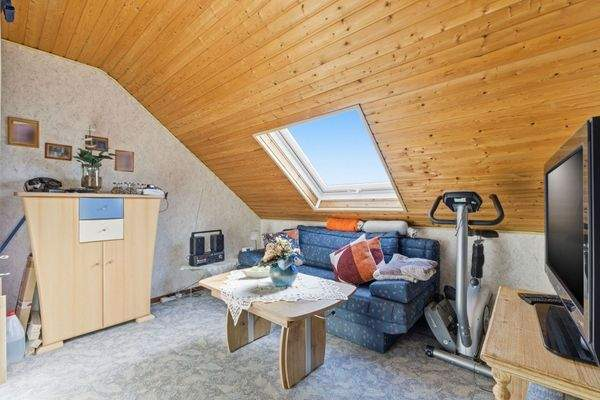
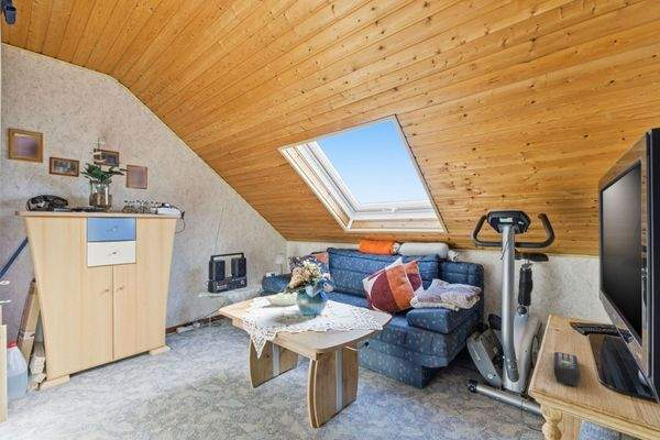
+ remote control [552,351,581,387]
